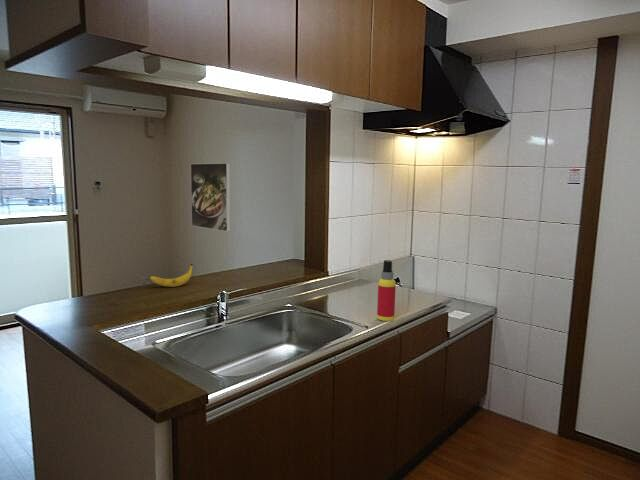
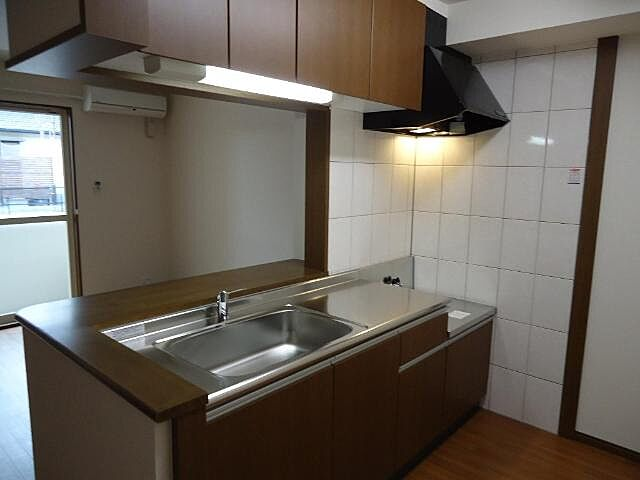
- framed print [190,162,231,233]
- spray bottle [376,259,397,322]
- banana [148,263,194,288]
